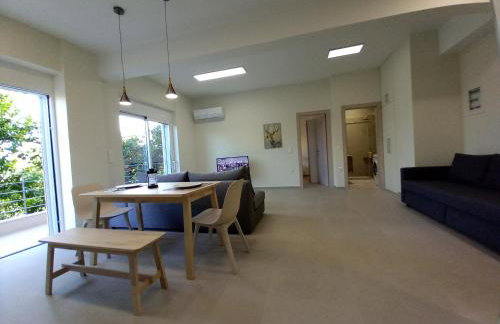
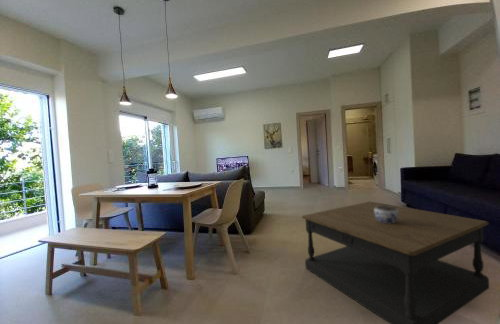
+ coffee table [301,201,490,324]
+ jar [375,205,398,224]
